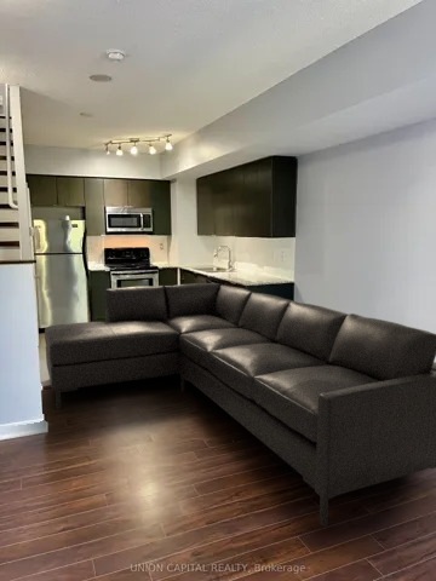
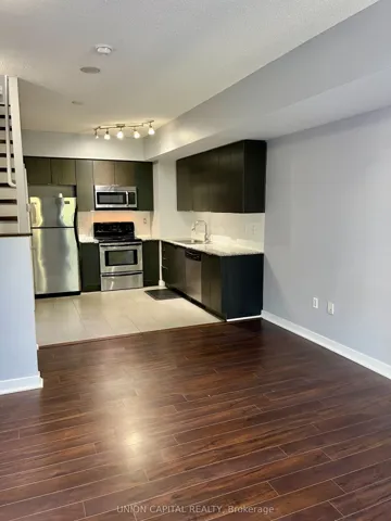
- sofa [44,282,436,528]
